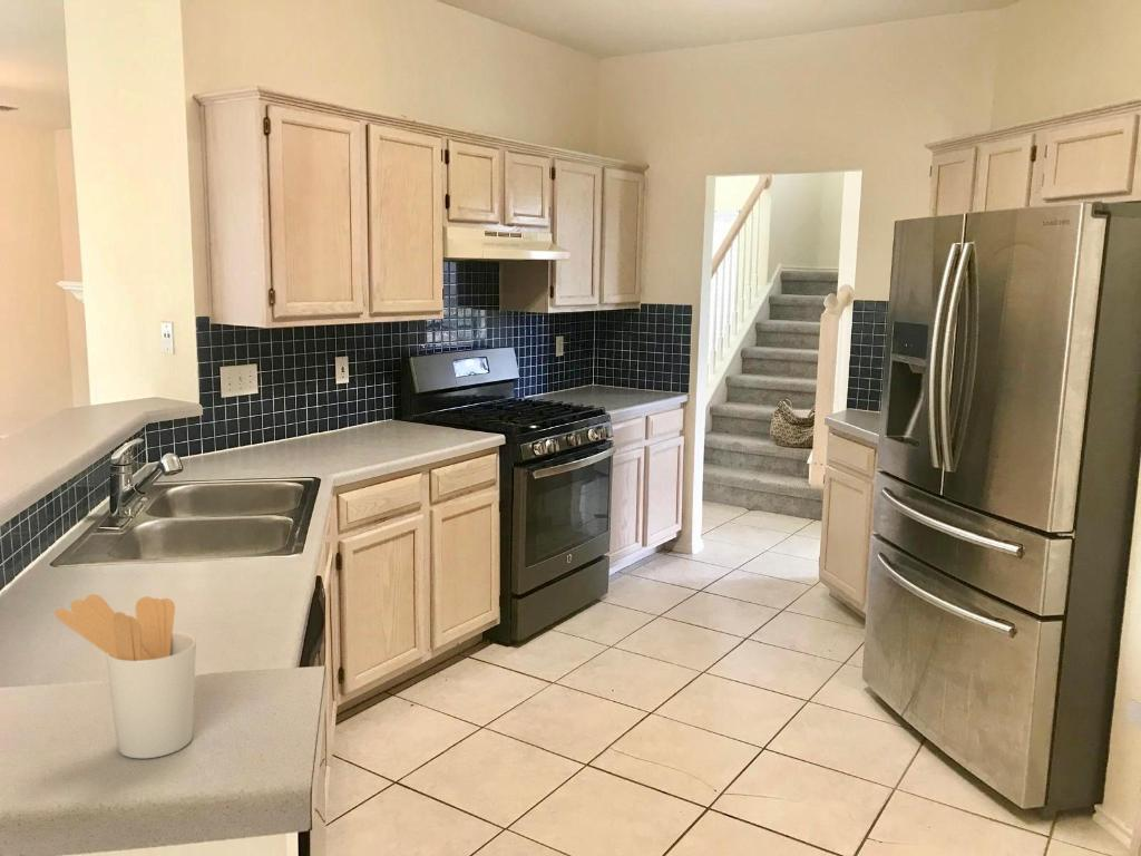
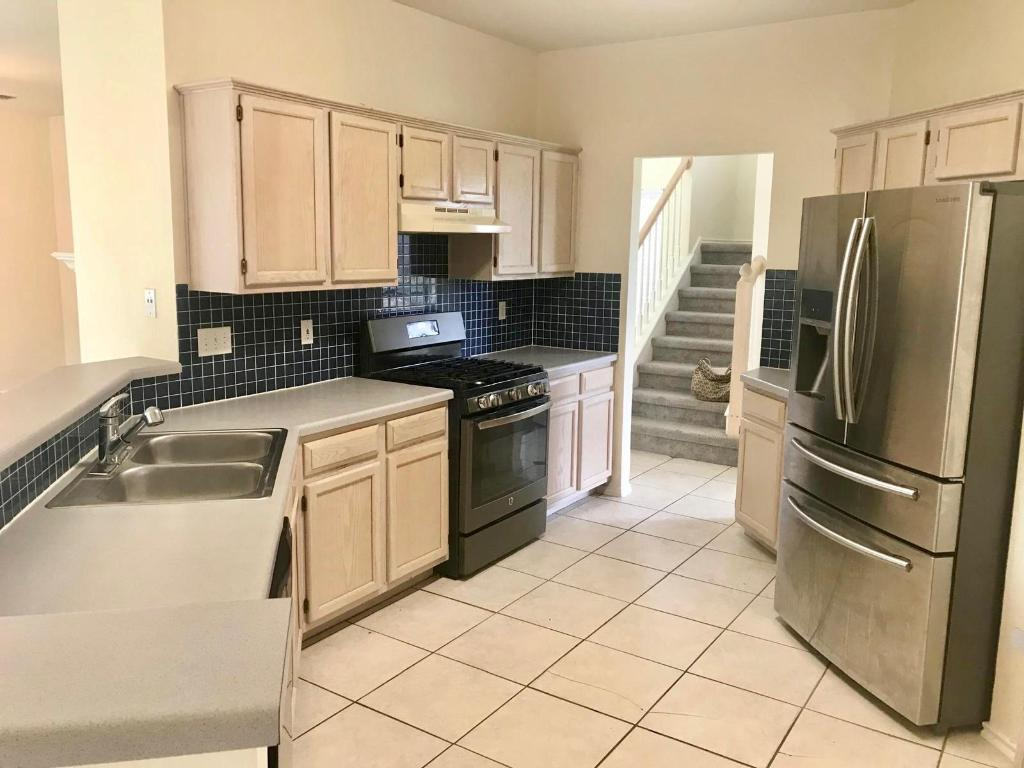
- utensil holder [53,593,197,760]
